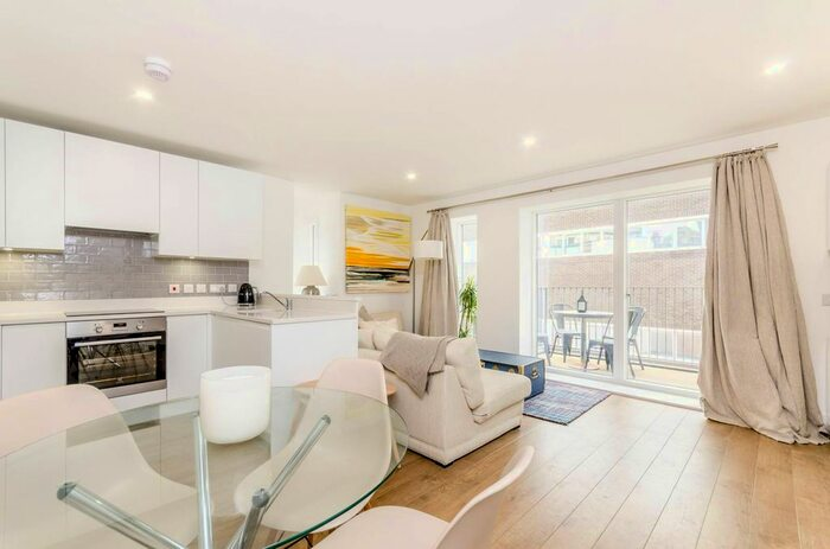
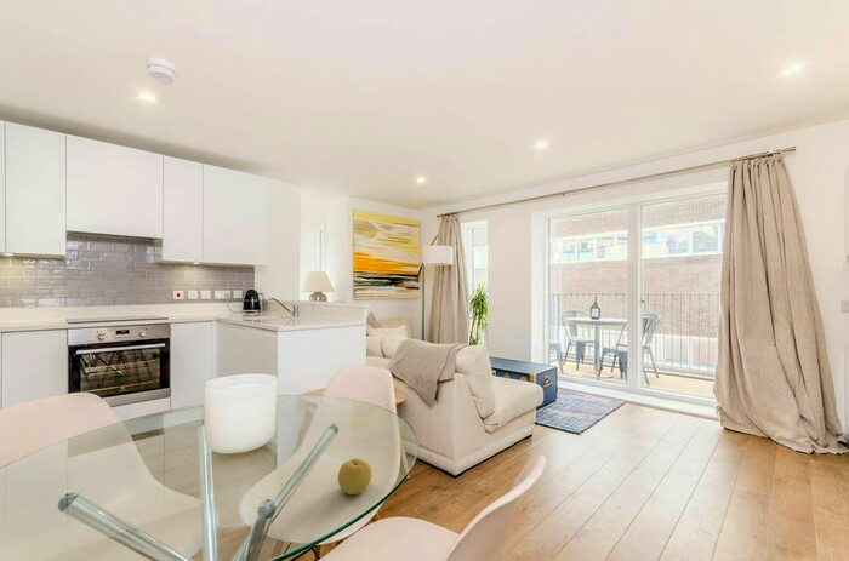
+ fruit [337,458,374,496]
